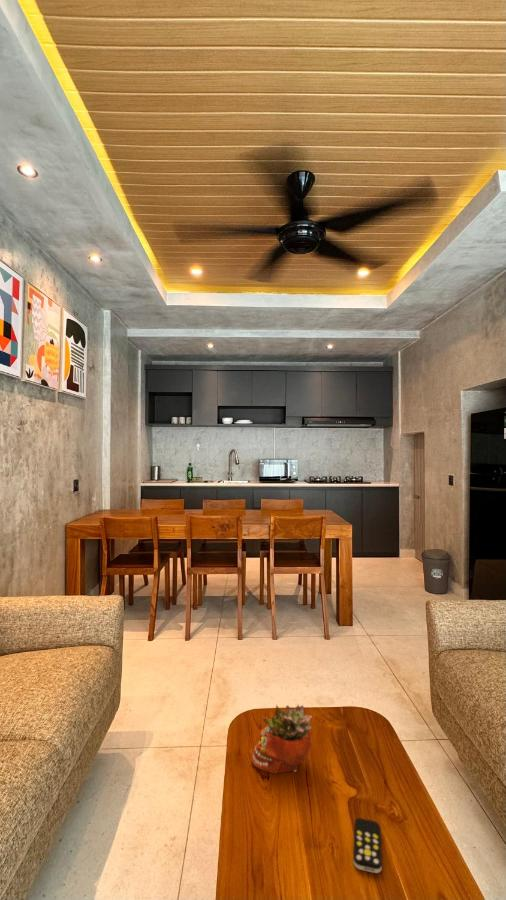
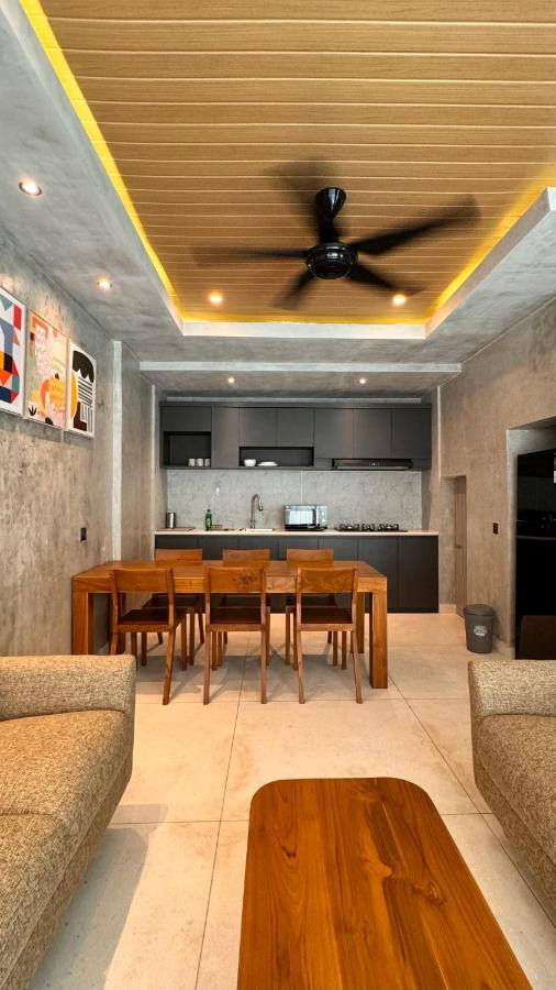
- remote control [352,817,383,874]
- succulent planter [250,704,314,775]
